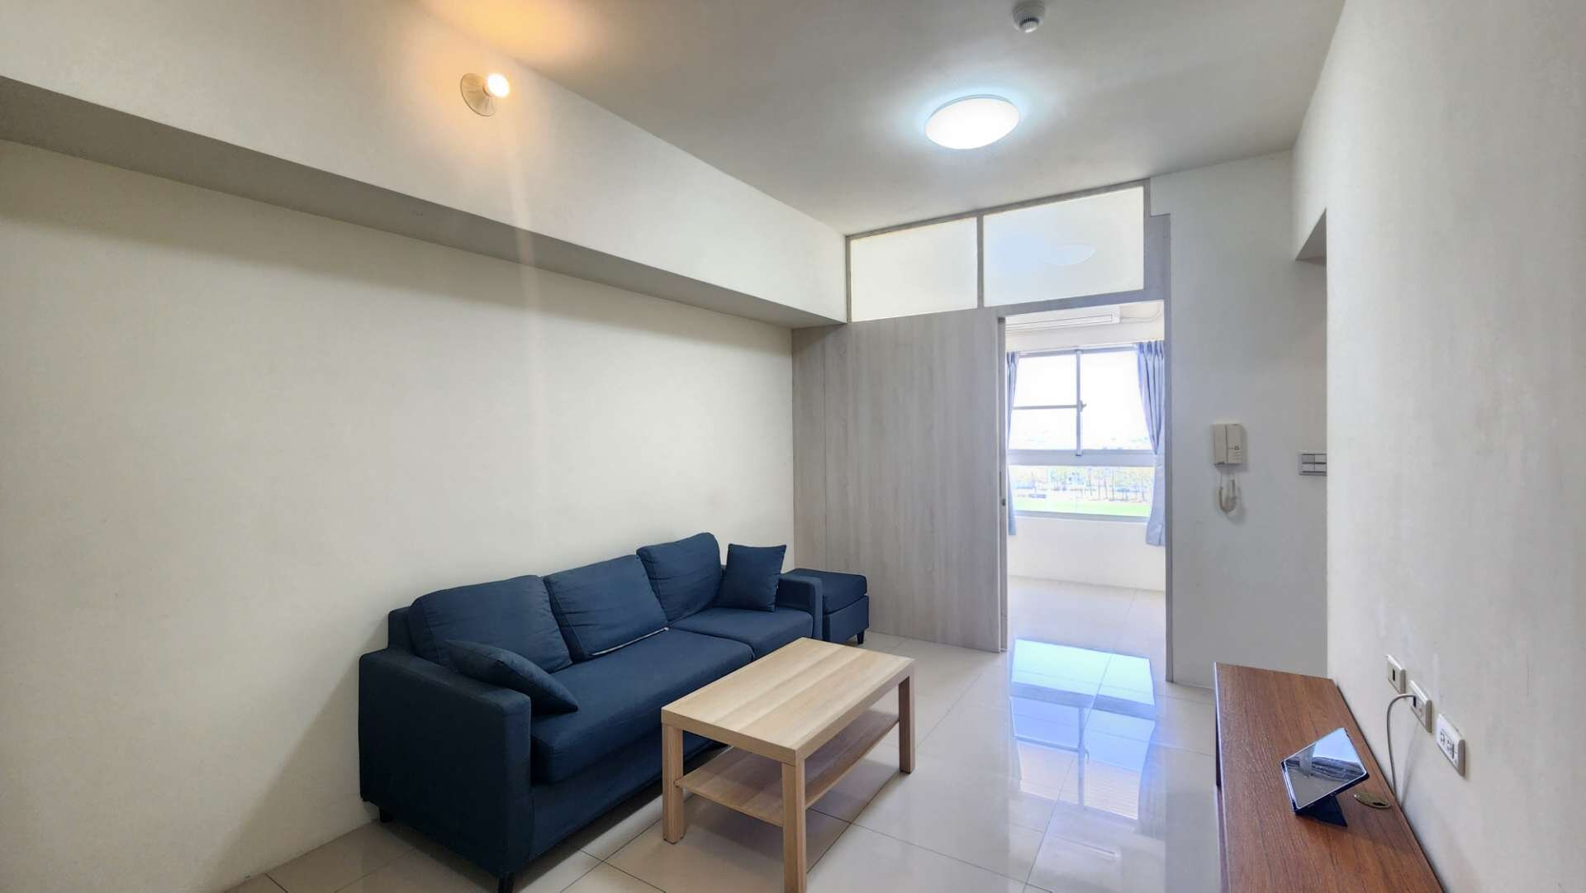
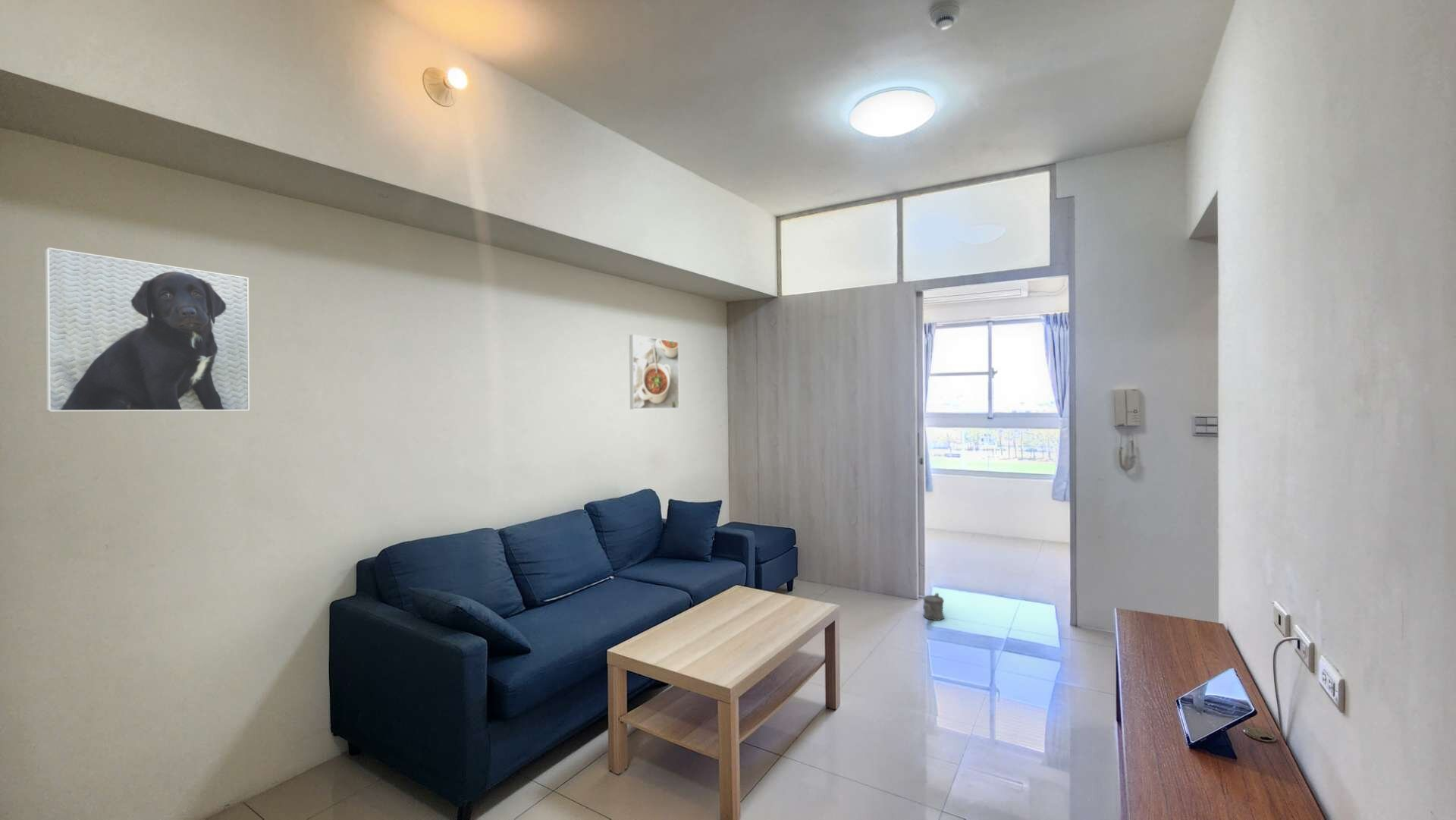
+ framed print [45,247,250,412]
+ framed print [629,334,680,410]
+ watering can [922,592,945,621]
